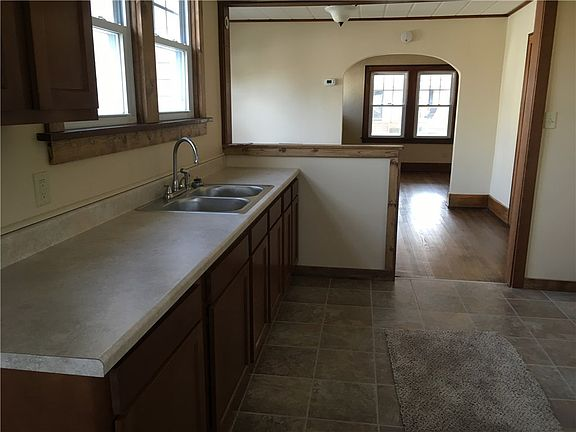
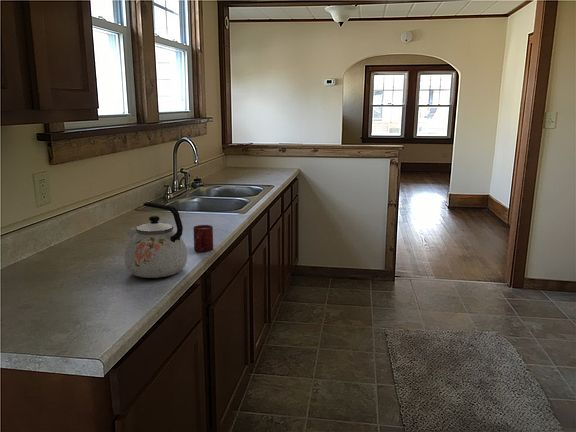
+ kettle [123,201,188,279]
+ cup [192,224,214,253]
